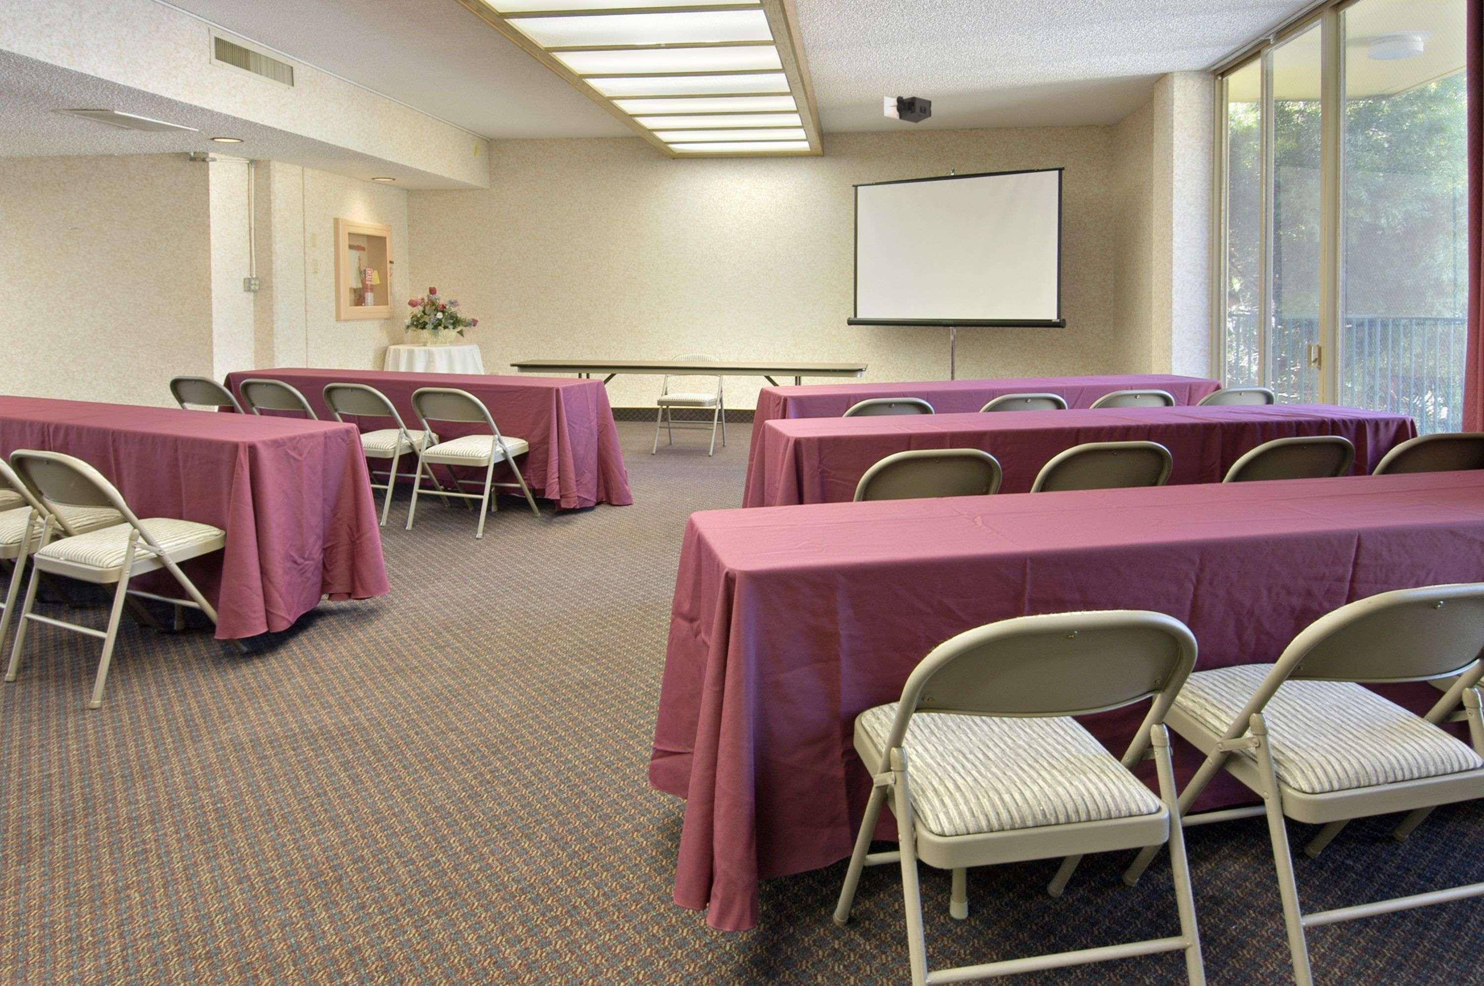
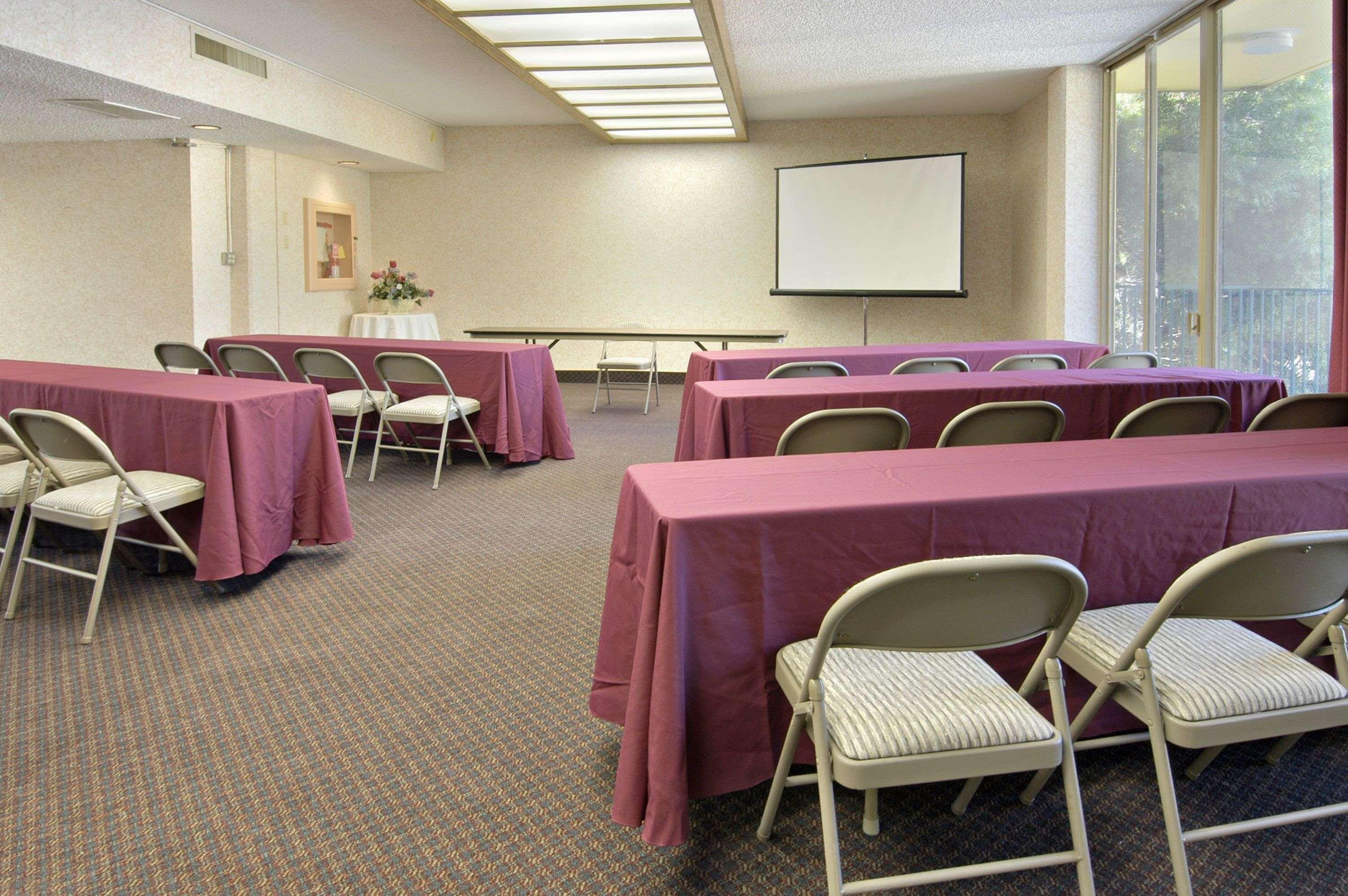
- projector [884,96,932,123]
